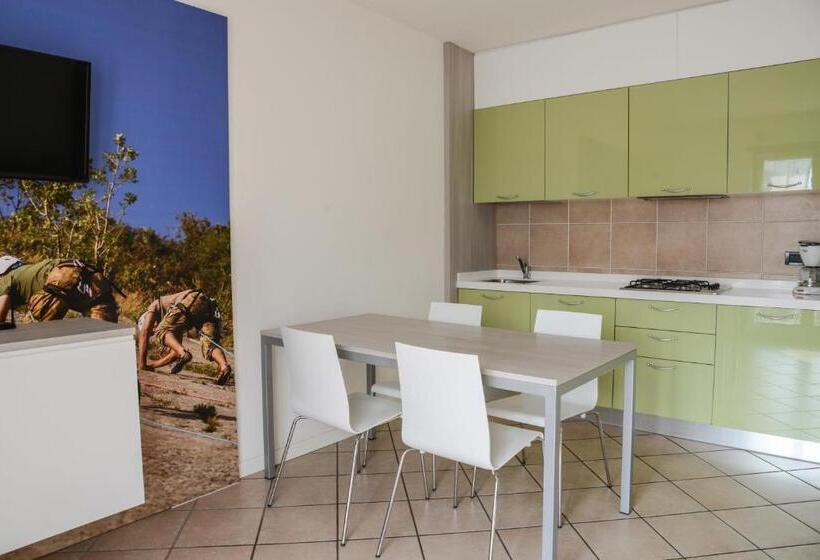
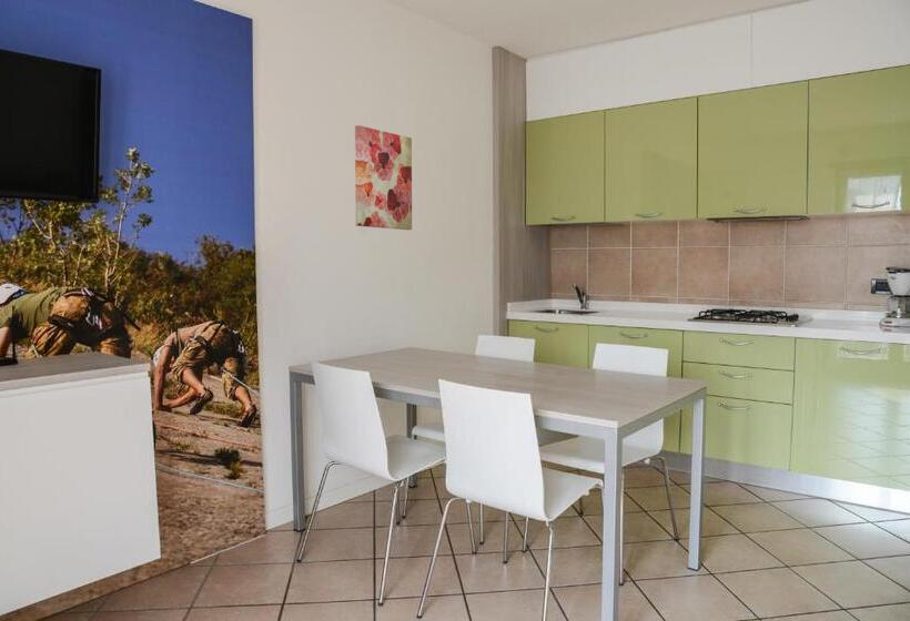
+ wall art [354,124,413,231]
